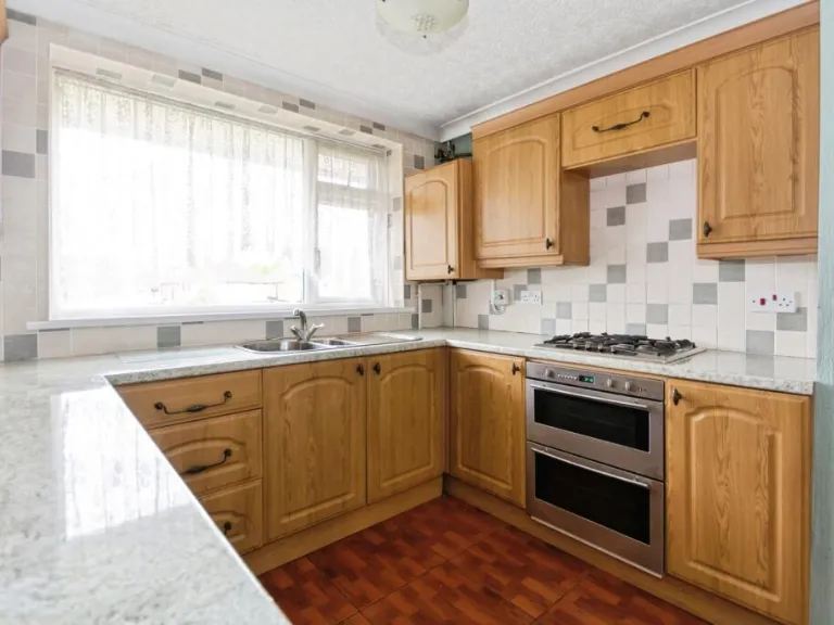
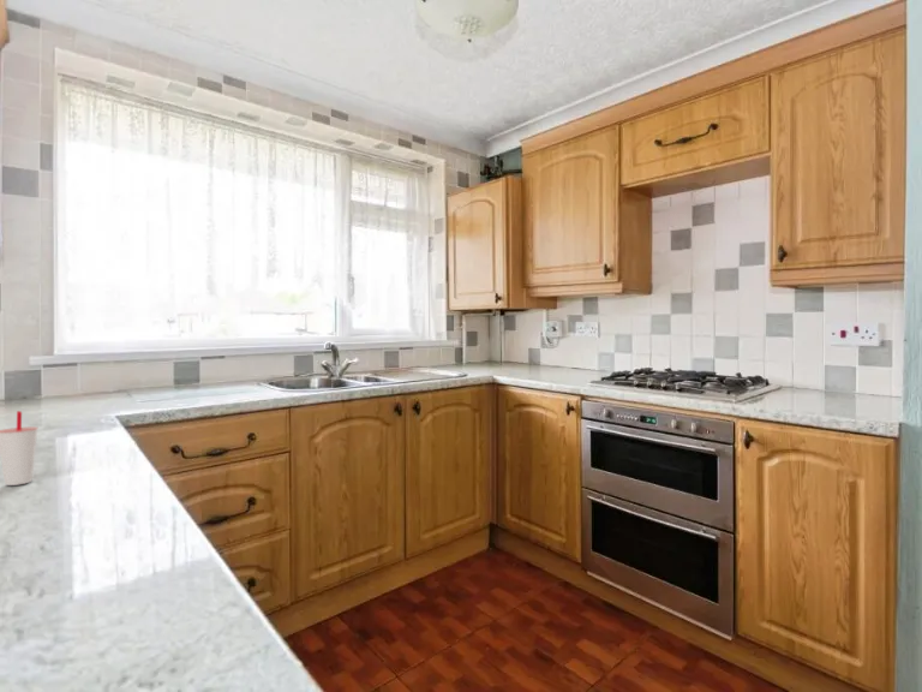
+ cup [0,410,40,487]
